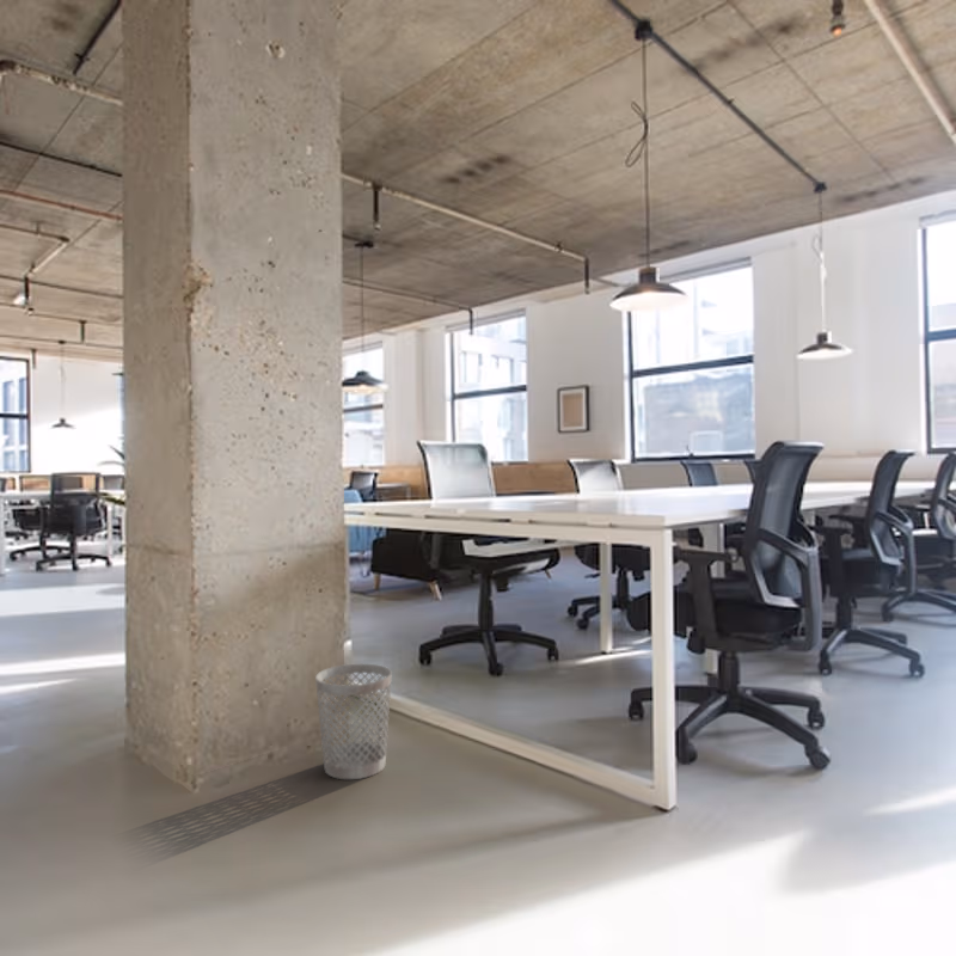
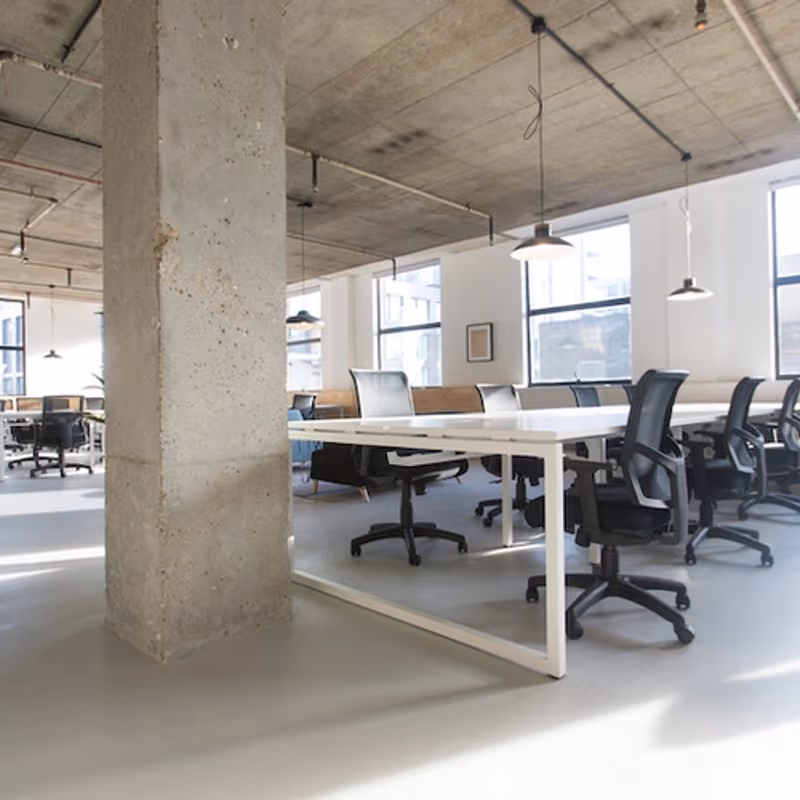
- wastebasket [314,663,393,780]
